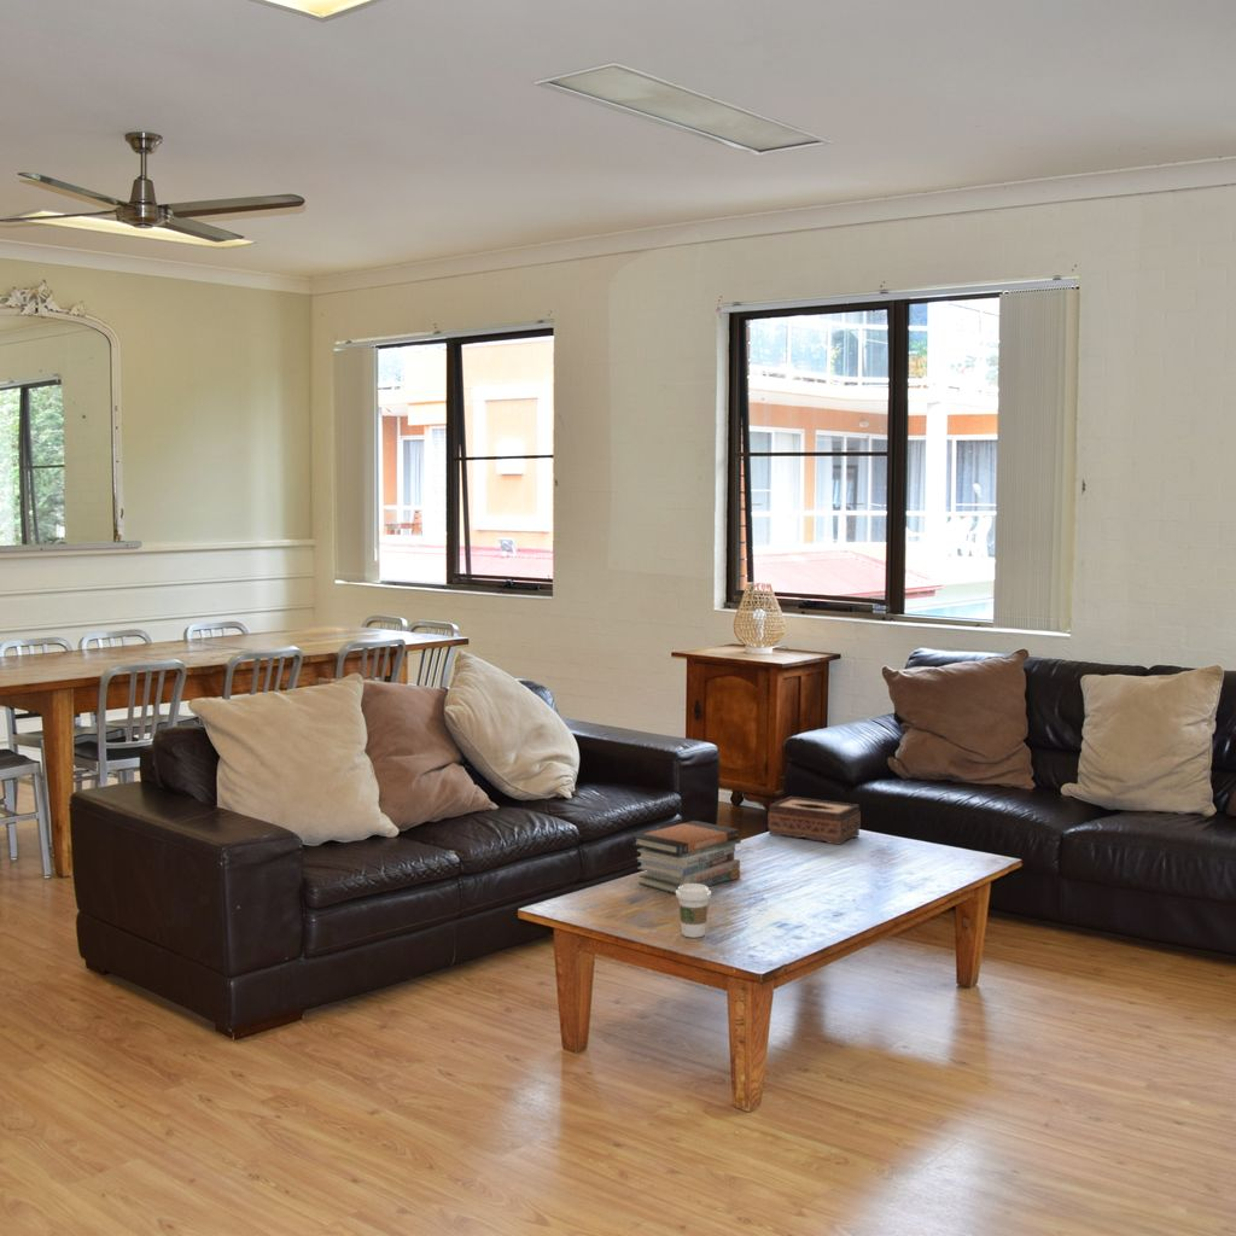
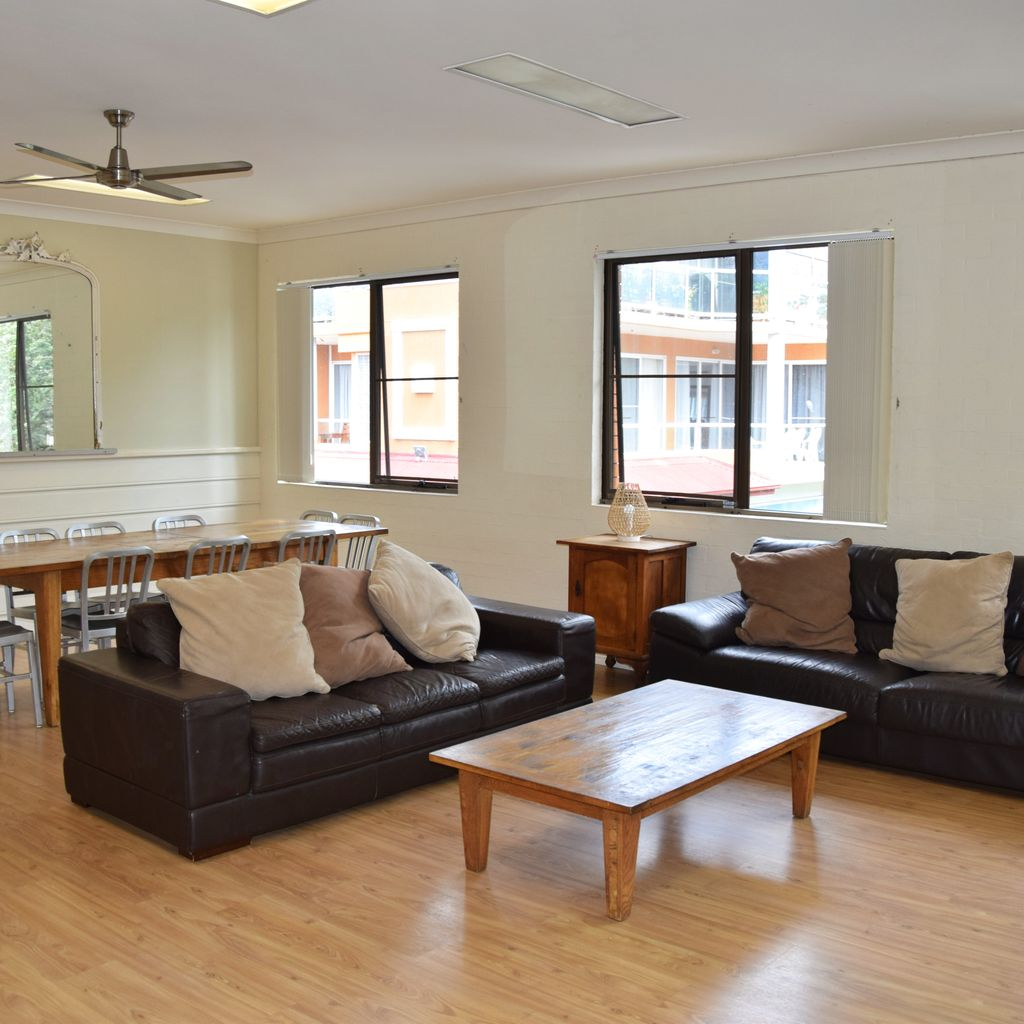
- tissue box [766,795,862,846]
- book stack [631,820,742,896]
- coffee cup [675,884,712,939]
